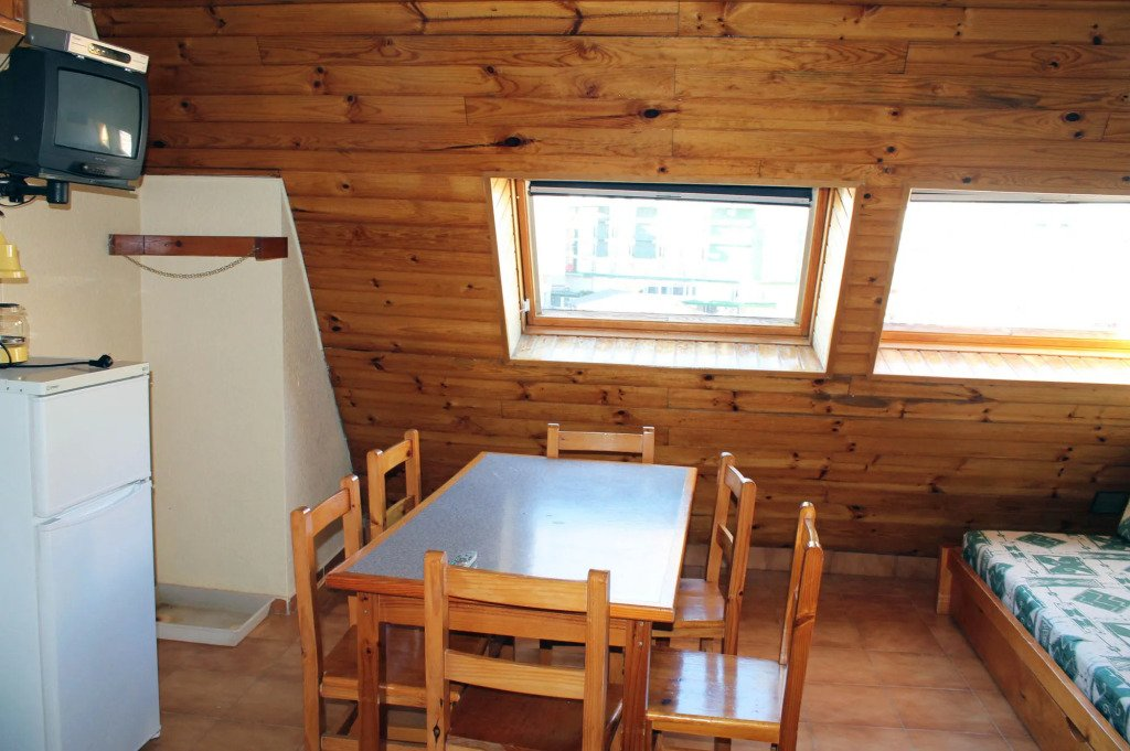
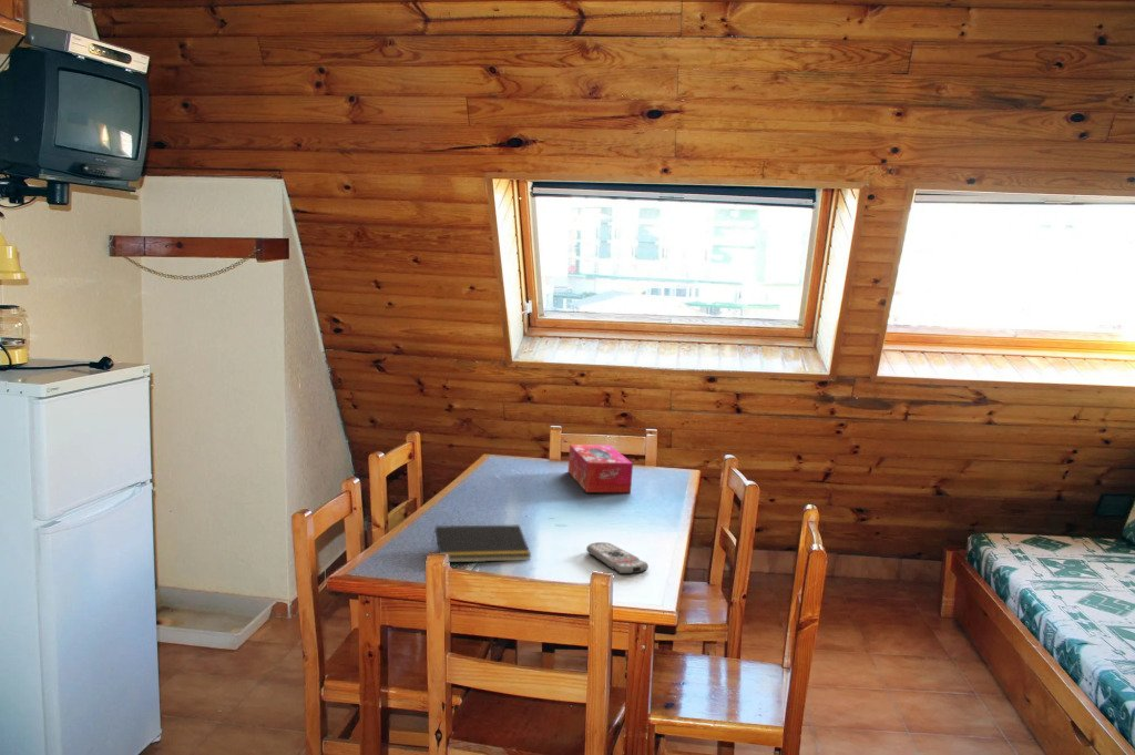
+ tissue box [568,443,634,493]
+ notepad [431,524,532,563]
+ remote control [585,541,650,575]
